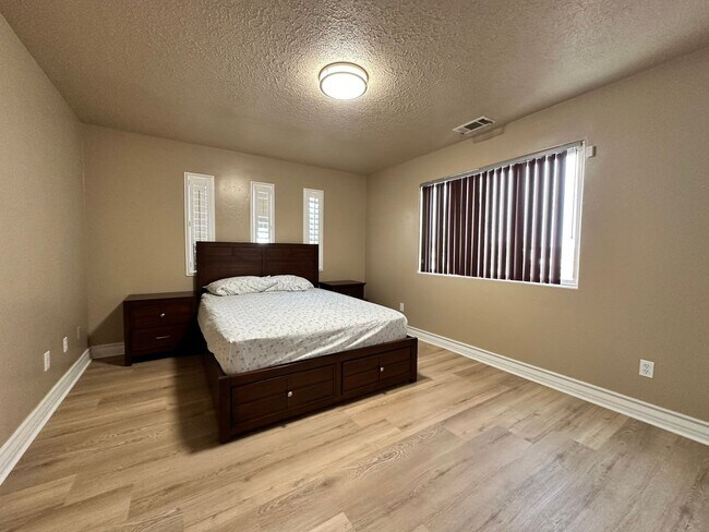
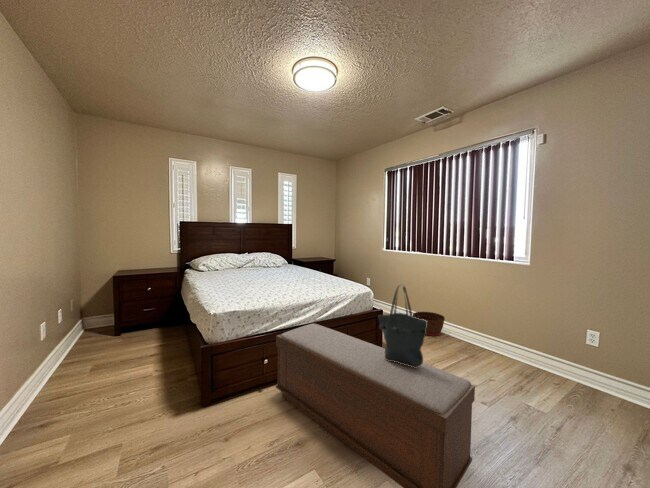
+ bench [275,323,476,488]
+ basket [412,311,446,337]
+ tote bag [377,283,427,368]
